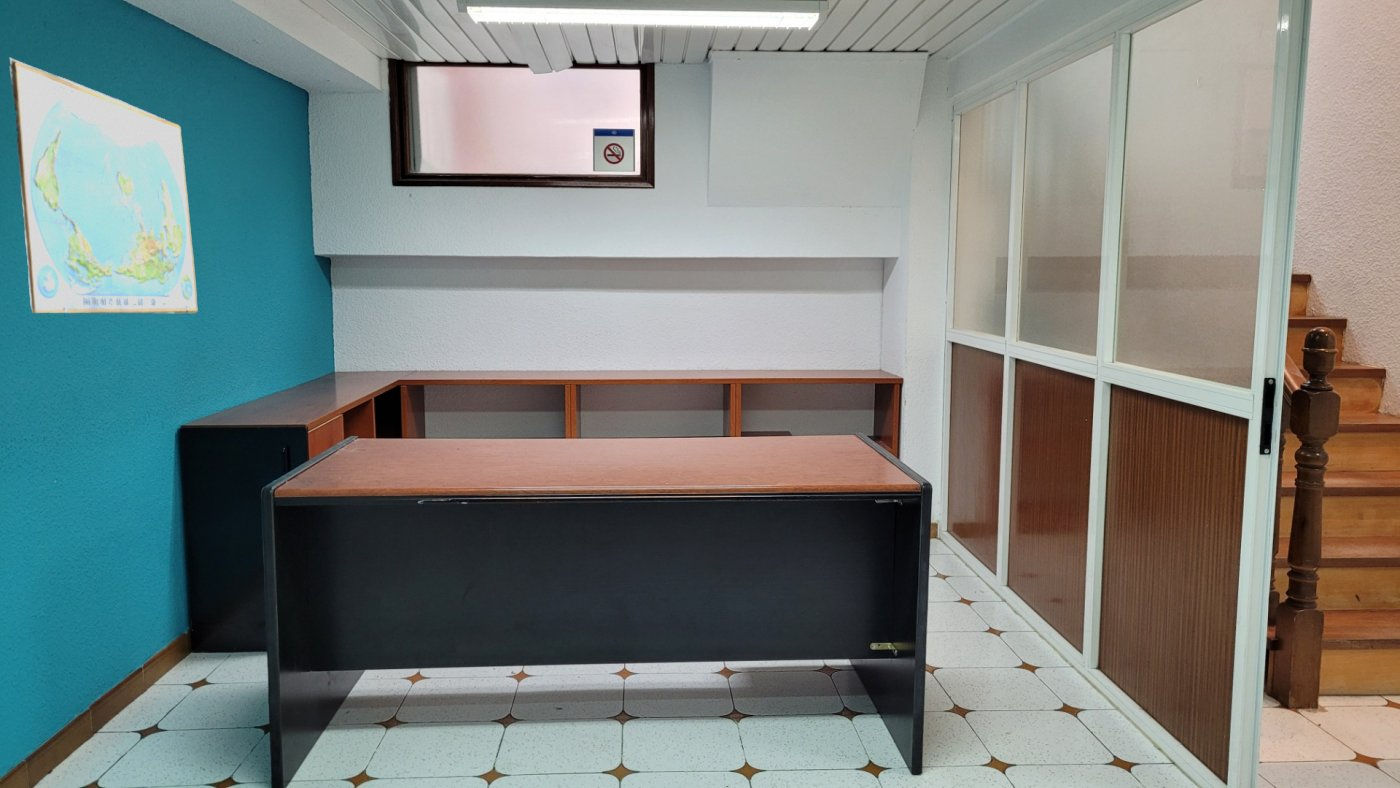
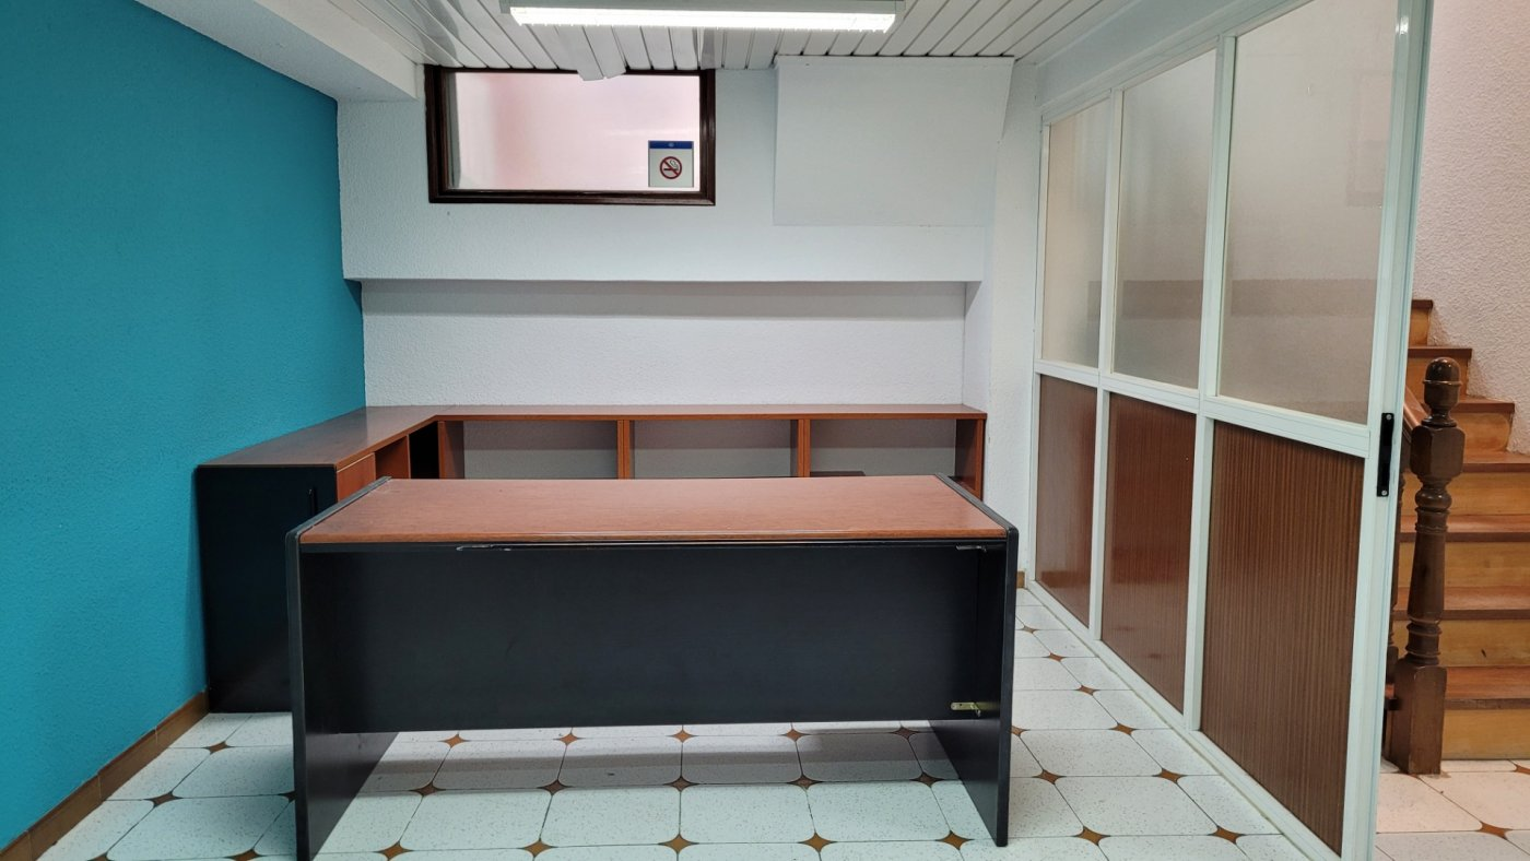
- world map [9,57,198,315]
